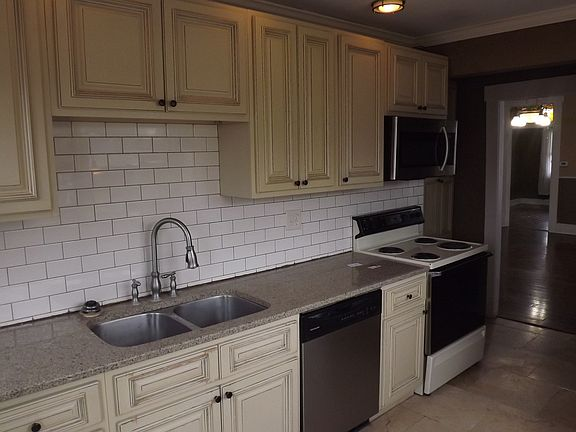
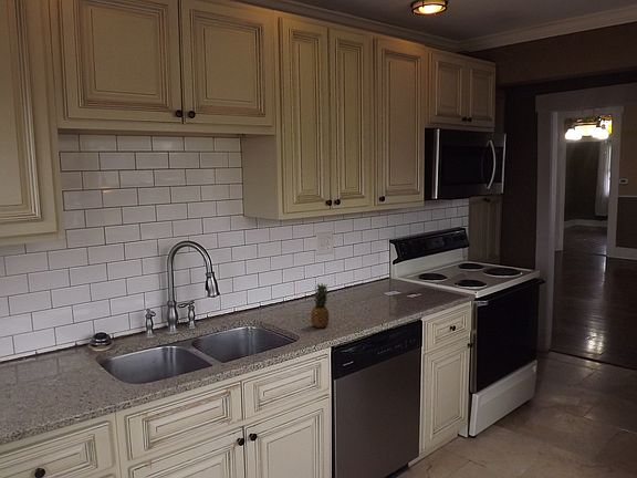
+ fruit [310,282,331,329]
